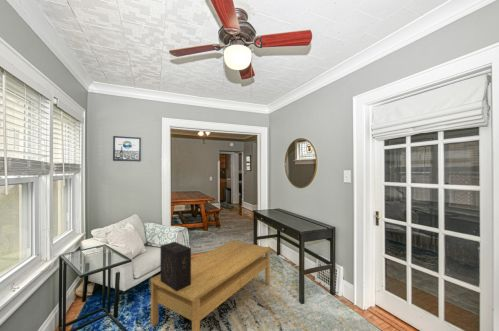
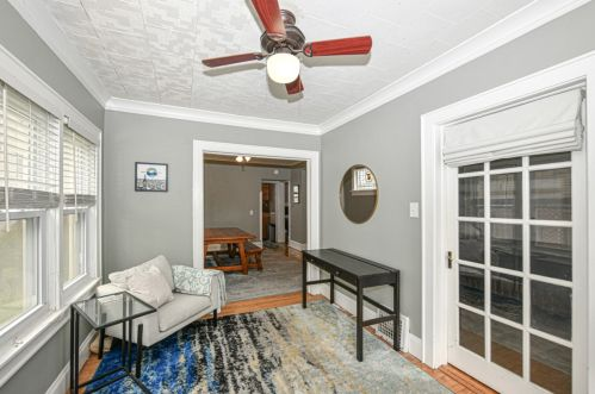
- coffee table [150,239,271,331]
- decorative box [159,241,192,292]
